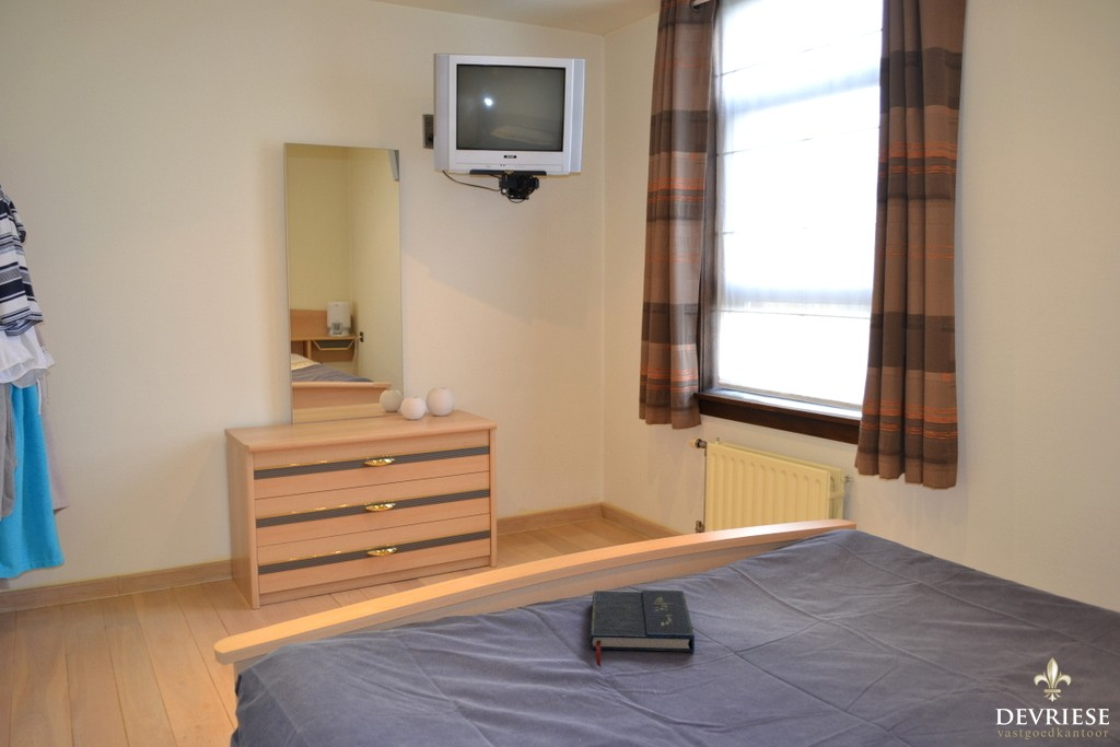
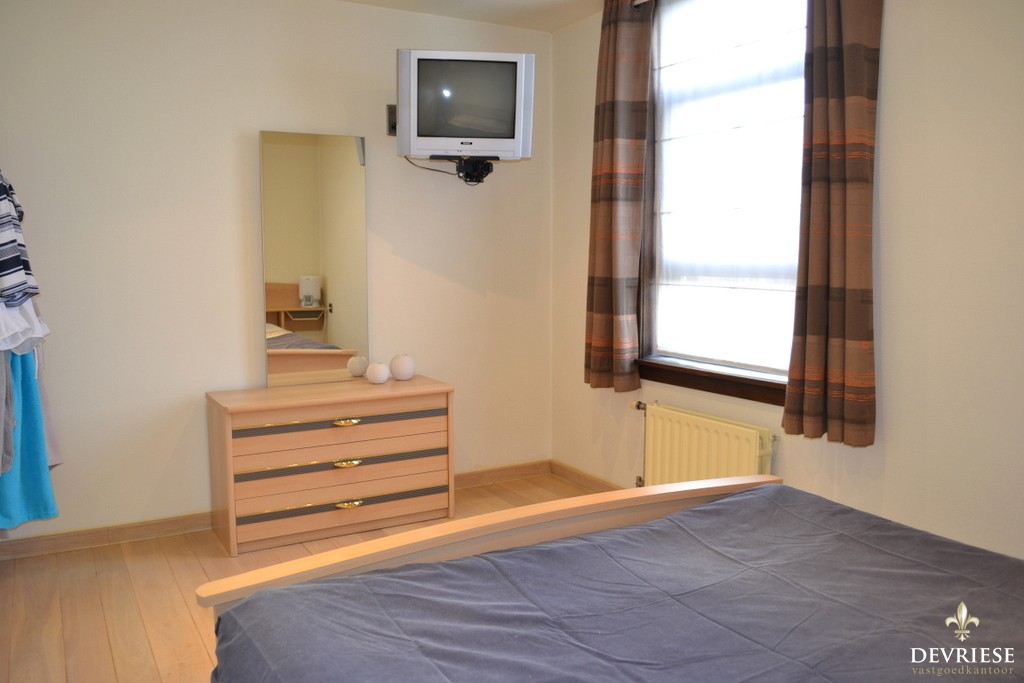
- book [588,588,696,668]
